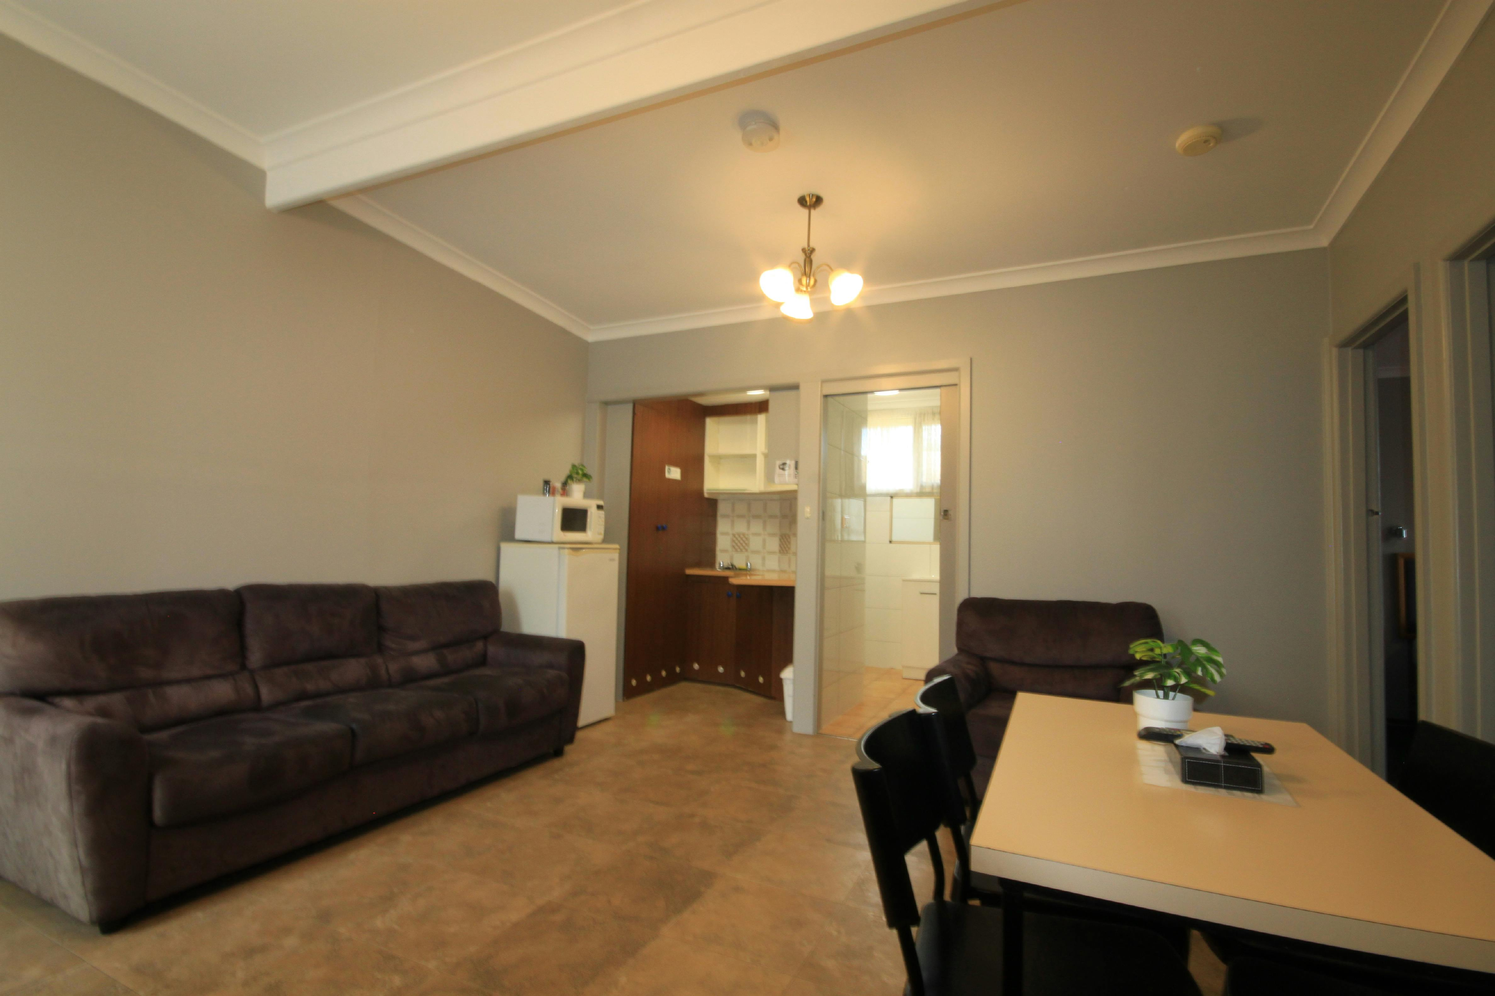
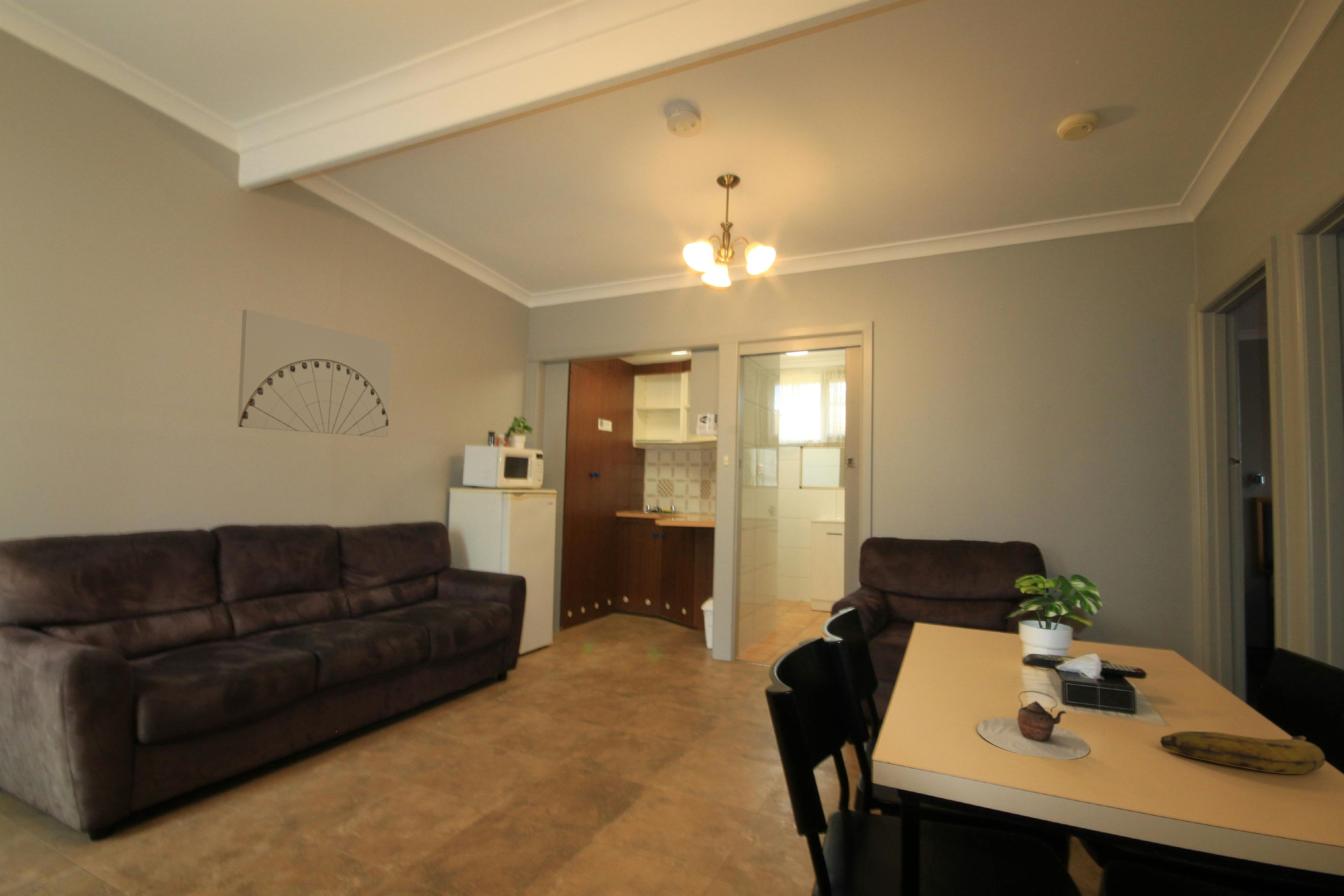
+ banana [1160,731,1326,774]
+ wall art [237,309,392,438]
+ teapot [977,690,1090,760]
